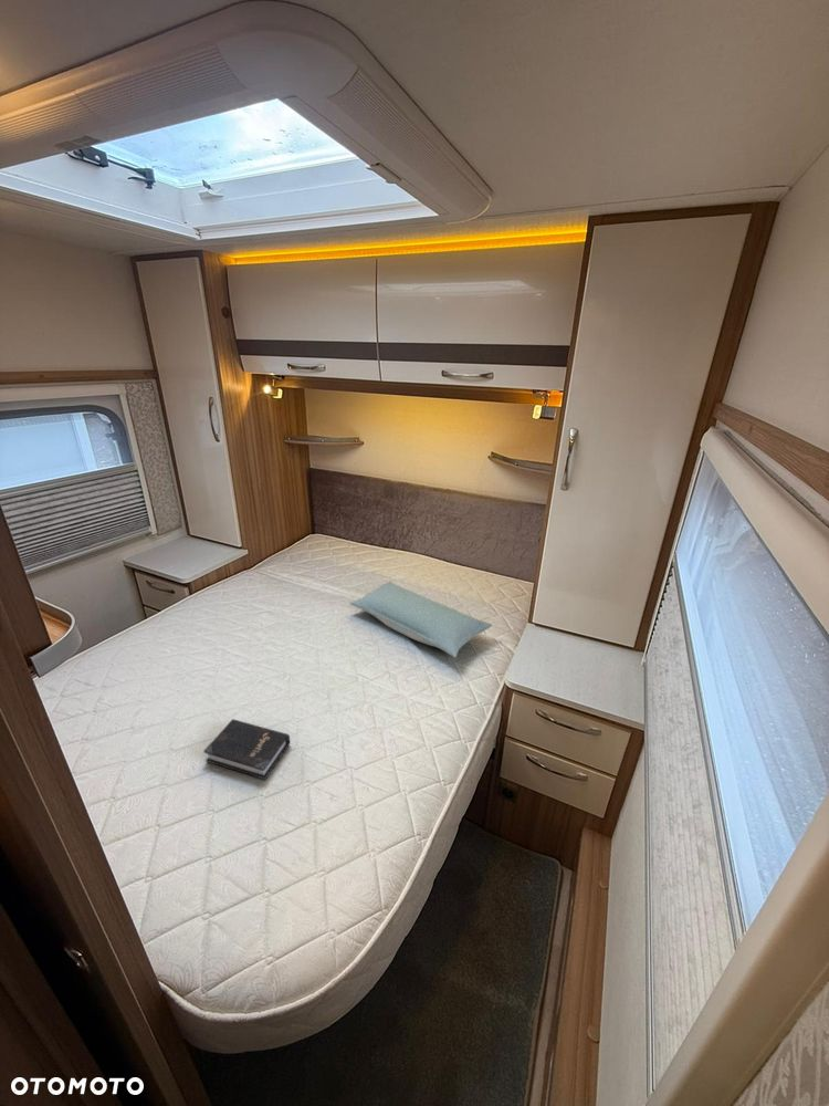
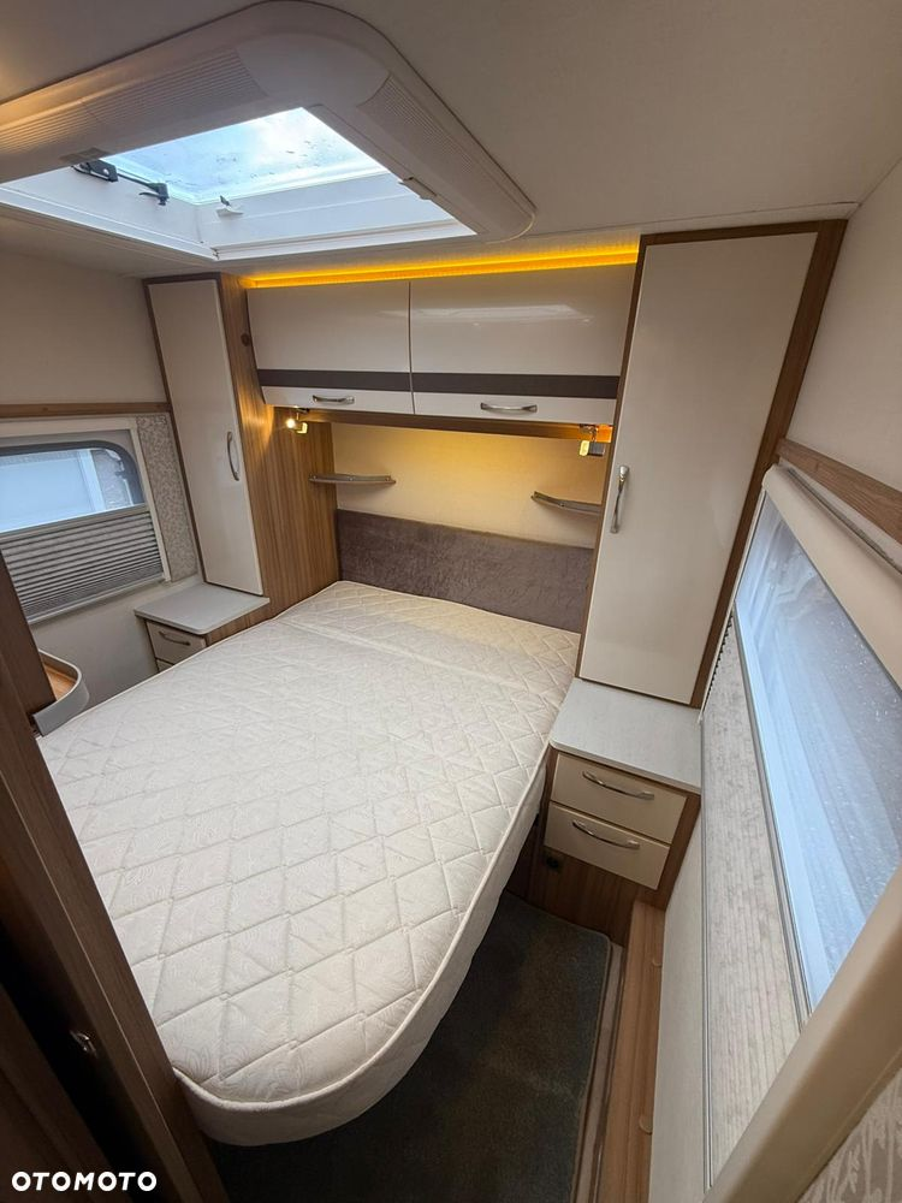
- hardback book [202,718,291,781]
- pillow [348,581,493,659]
